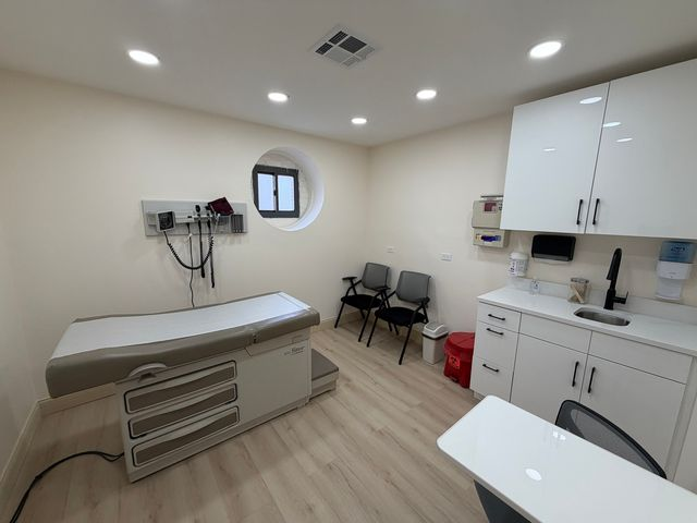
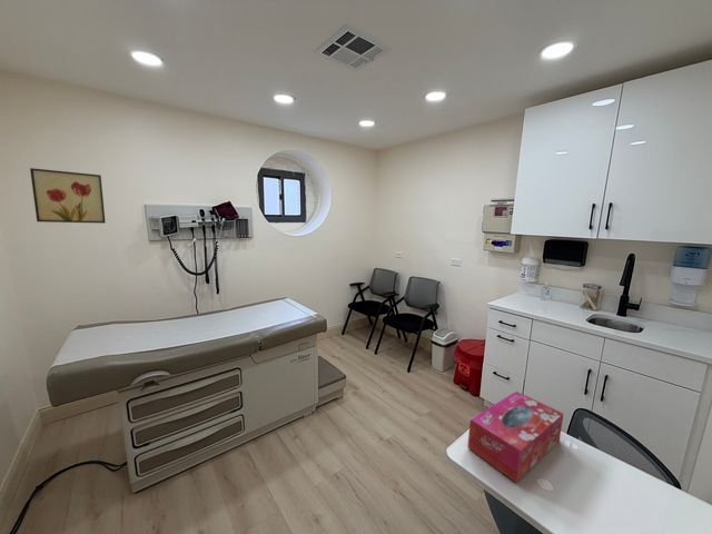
+ tissue box [466,390,564,484]
+ wall art [29,167,107,225]
